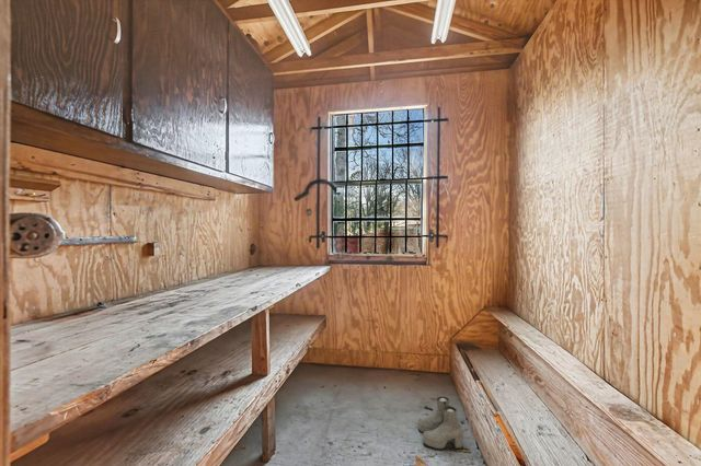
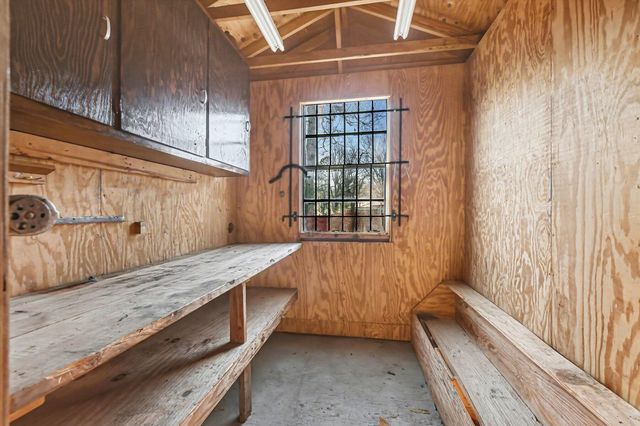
- boots [417,395,463,450]
